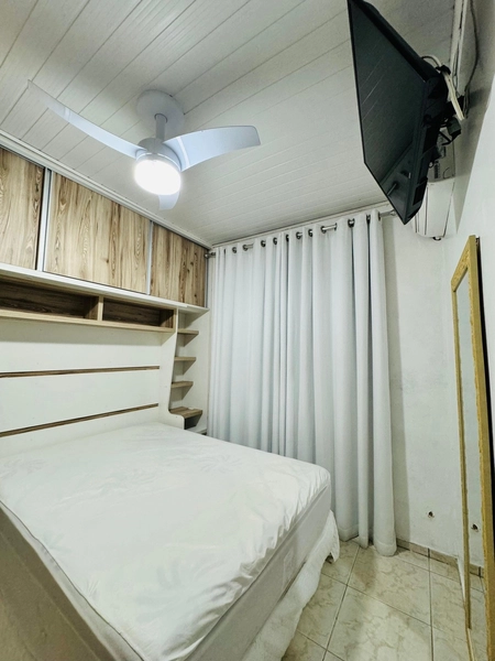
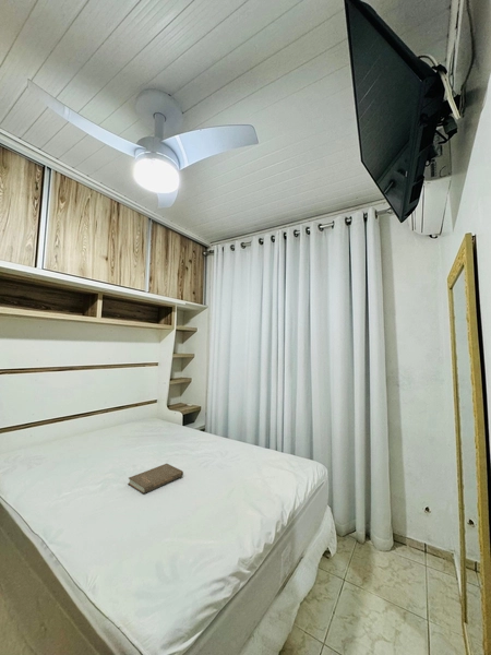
+ book [128,463,184,495]
